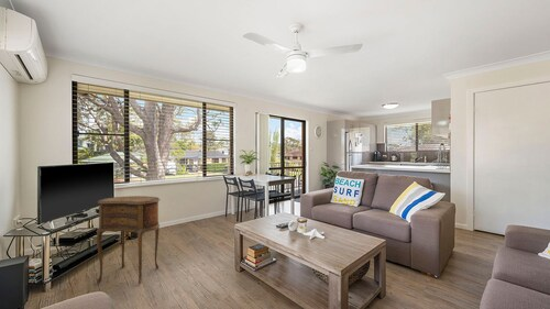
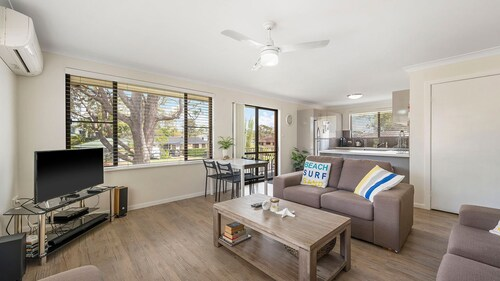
- side table [96,195,162,285]
